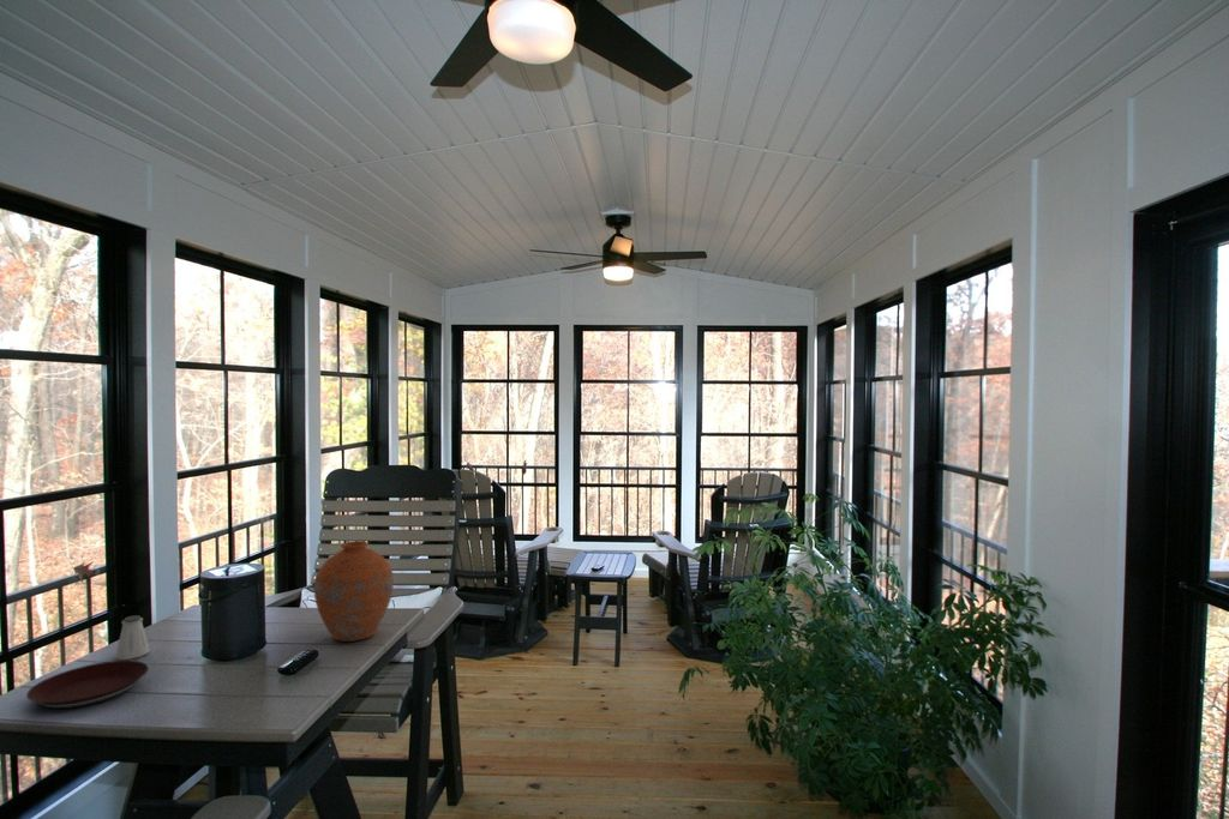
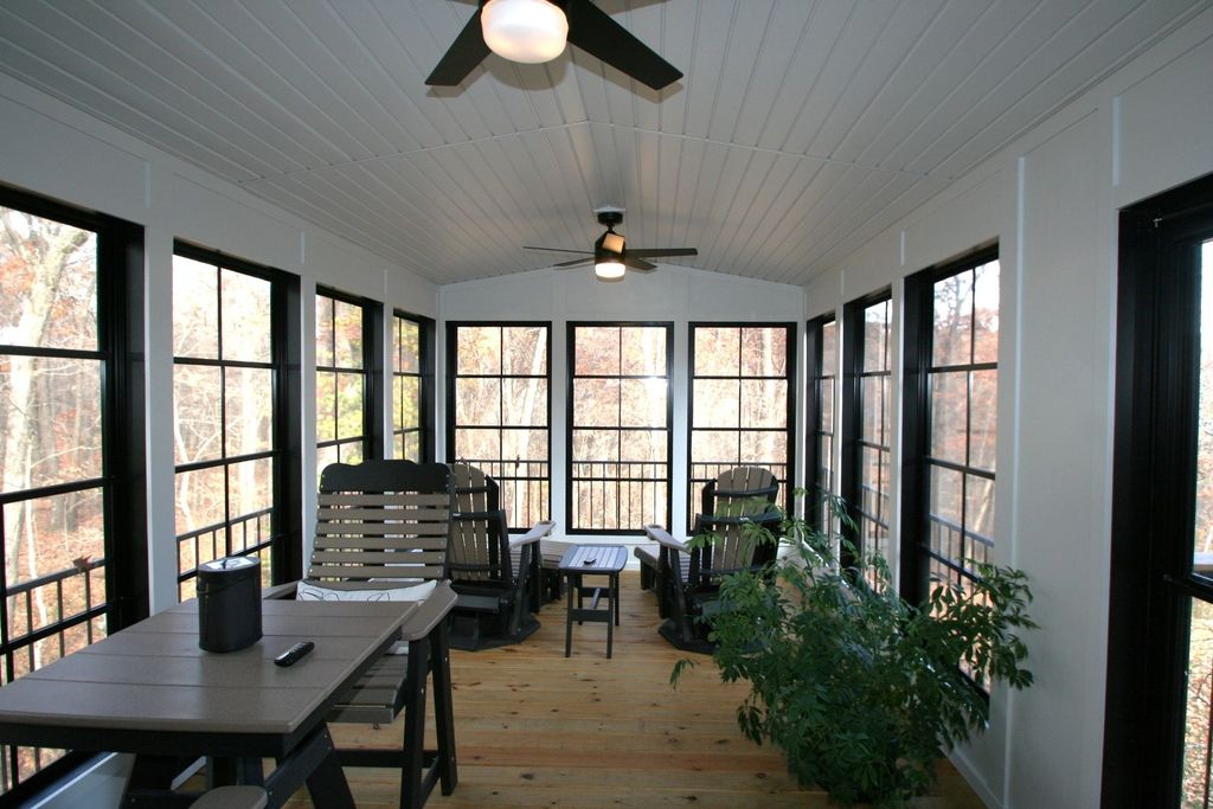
- vase [313,540,395,643]
- saltshaker [114,614,151,661]
- plate [25,660,150,710]
